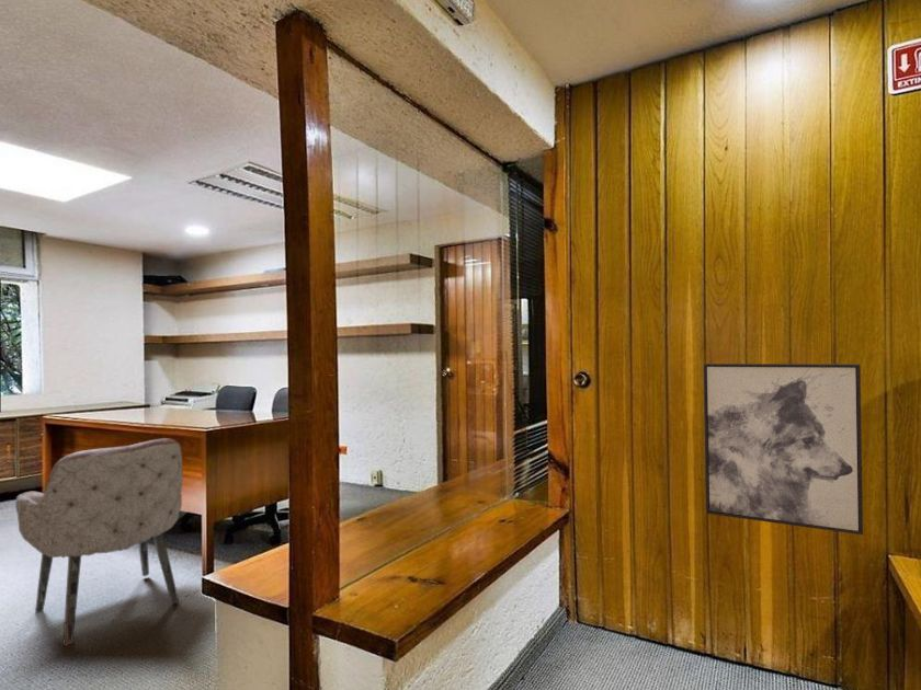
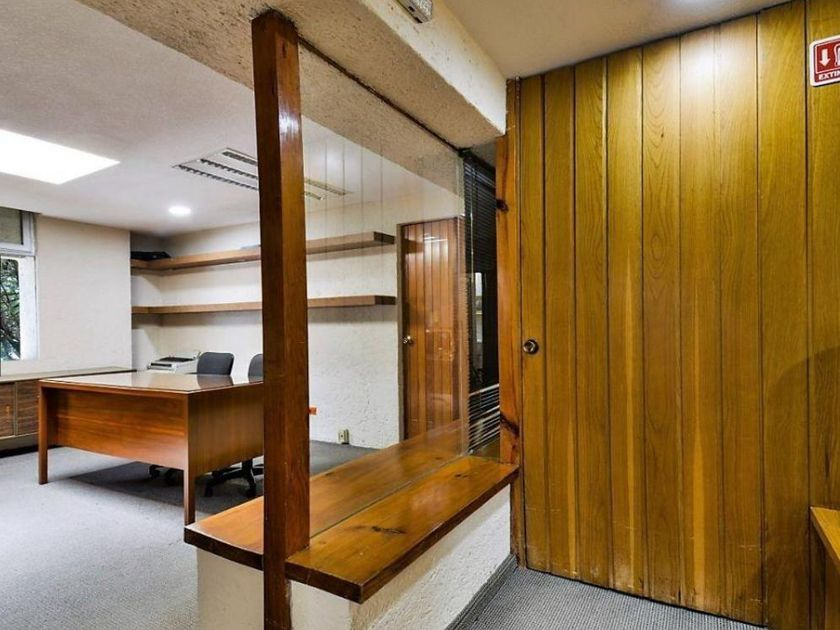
- armchair [14,437,184,647]
- wall art [703,363,864,536]
